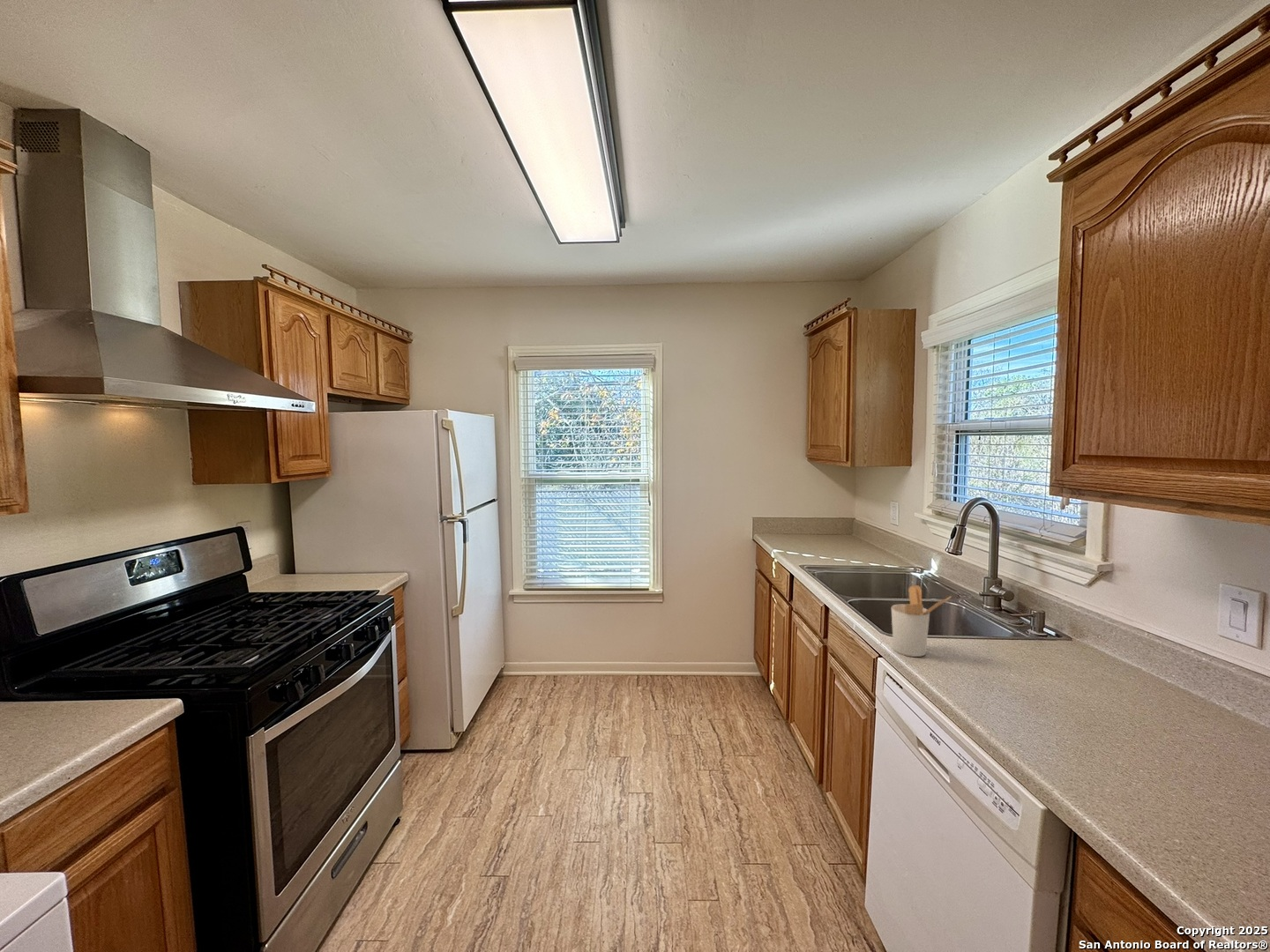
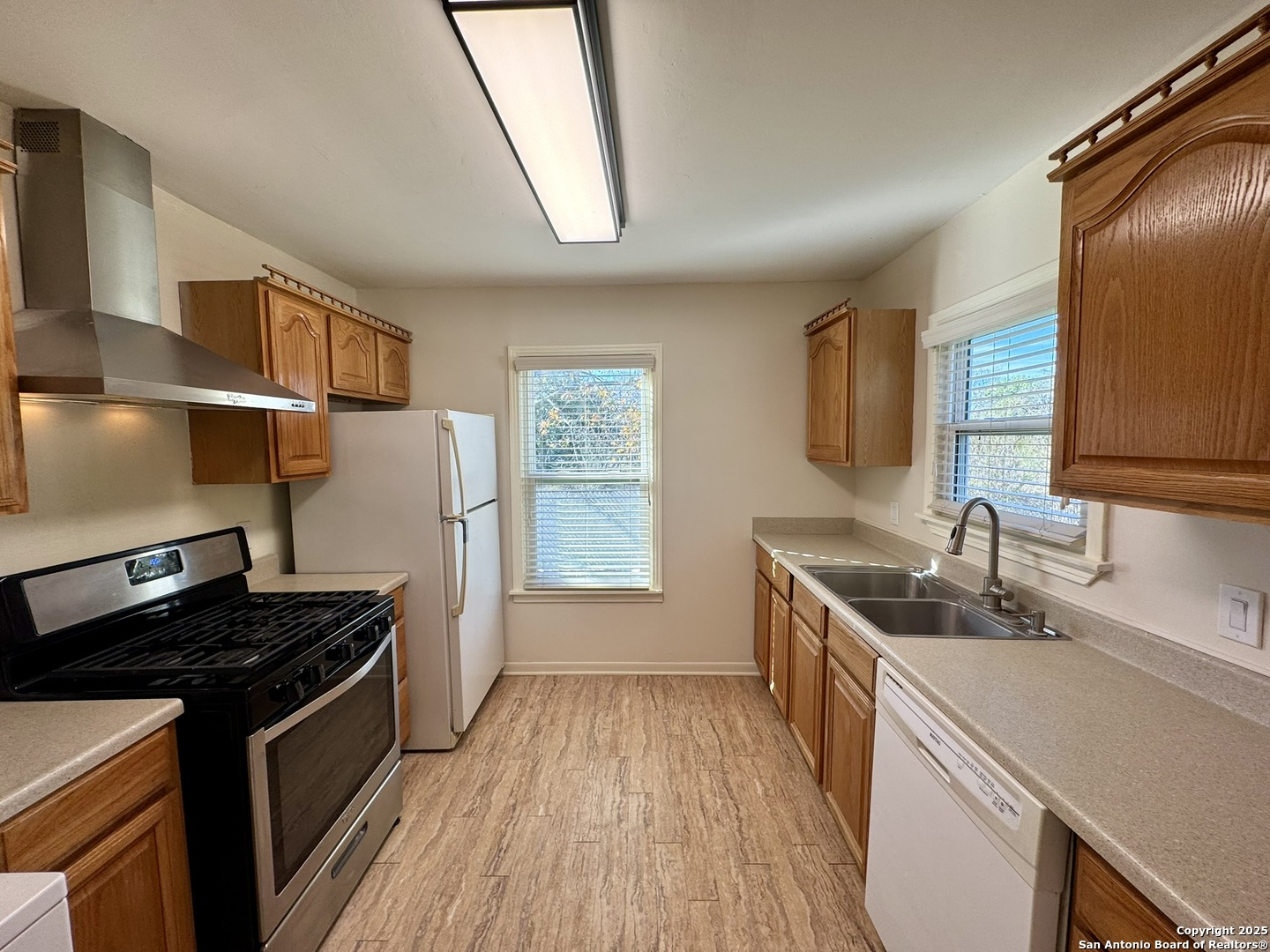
- utensil holder [891,584,953,658]
